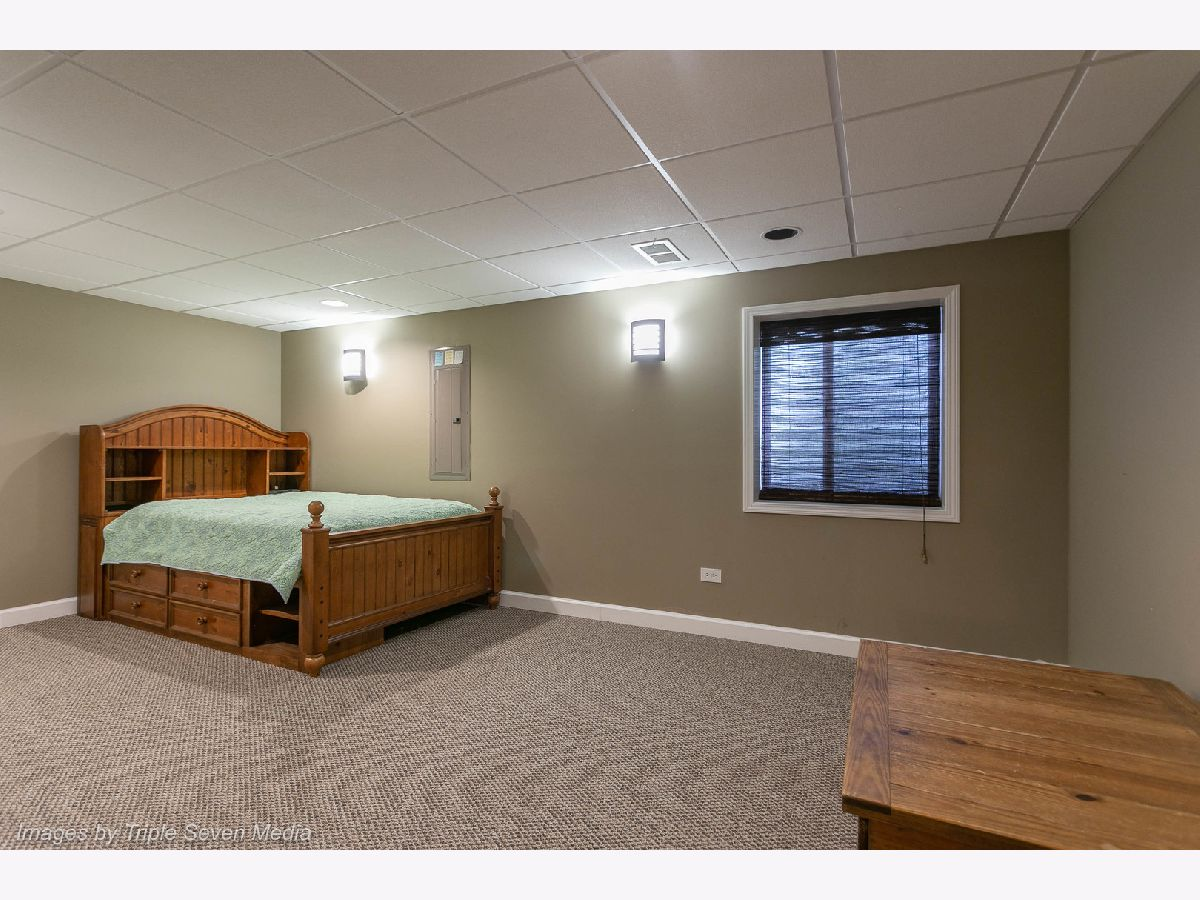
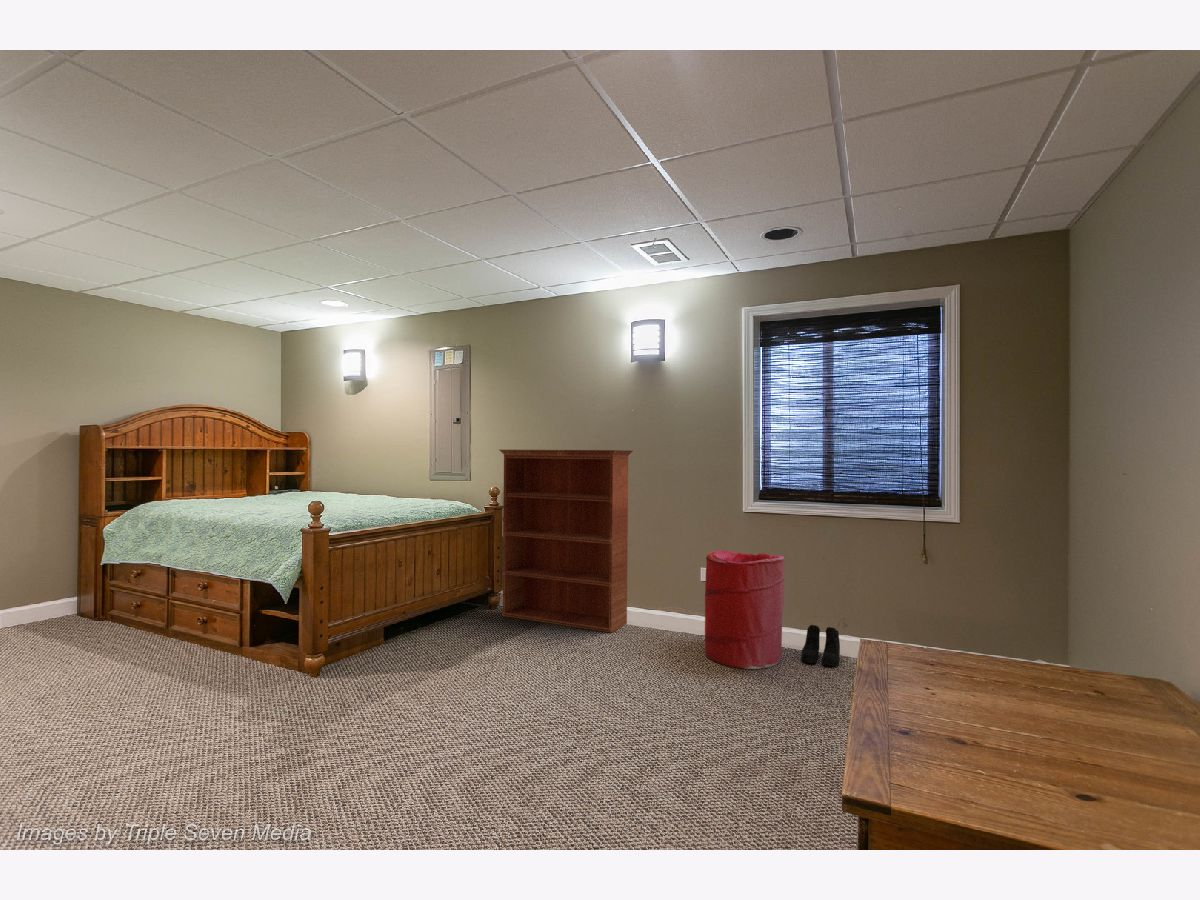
+ laundry hamper [704,550,785,670]
+ boots [800,624,841,667]
+ bookcase [498,449,634,633]
